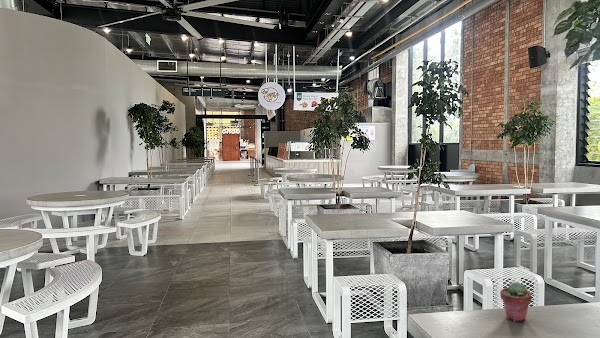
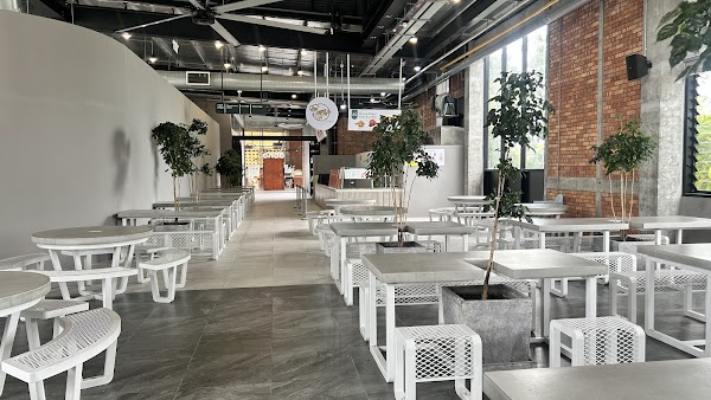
- potted succulent [499,281,533,322]
